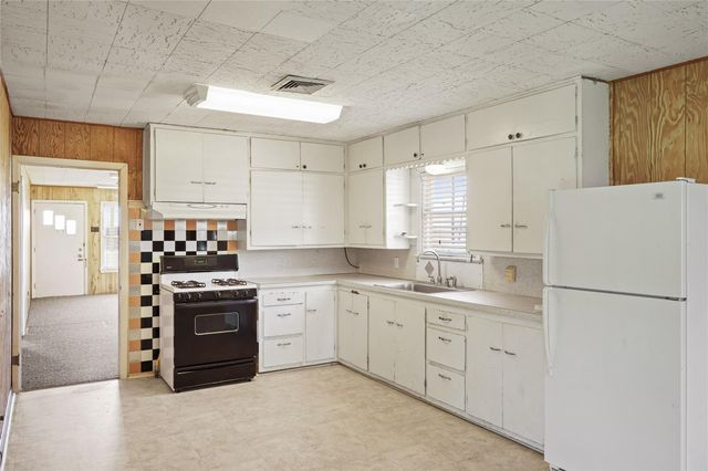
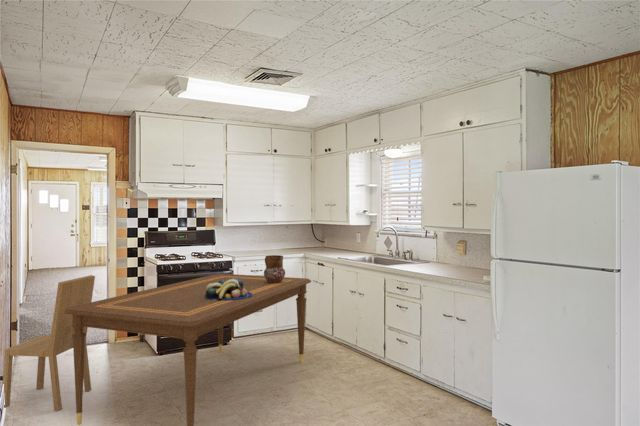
+ ceramic pitcher [263,254,286,283]
+ dining table [64,273,312,426]
+ dining chair [2,274,96,412]
+ fruit bowl [205,278,253,301]
